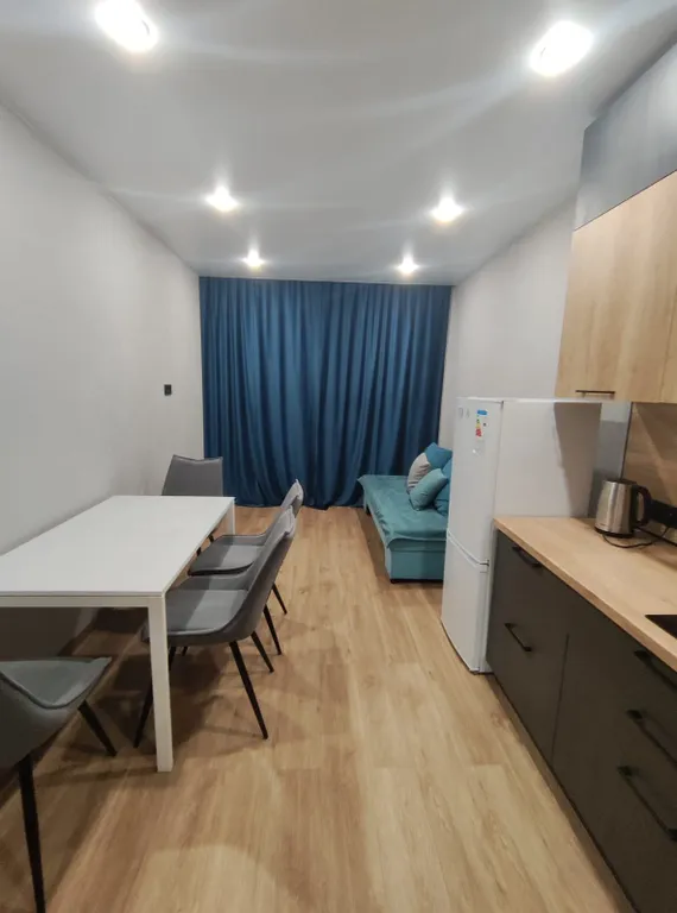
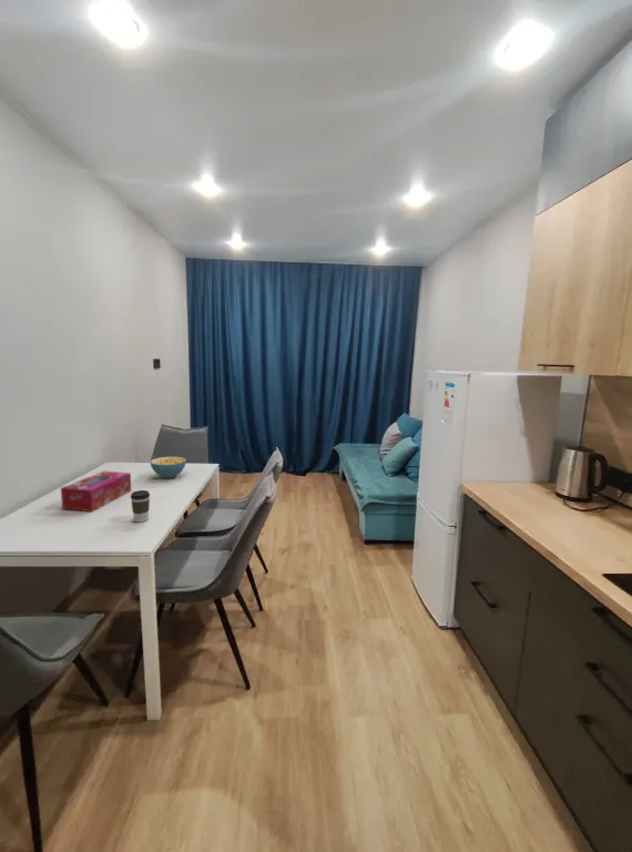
+ tissue box [60,470,132,513]
+ coffee cup [130,489,151,524]
+ cereal bowl [150,456,187,479]
